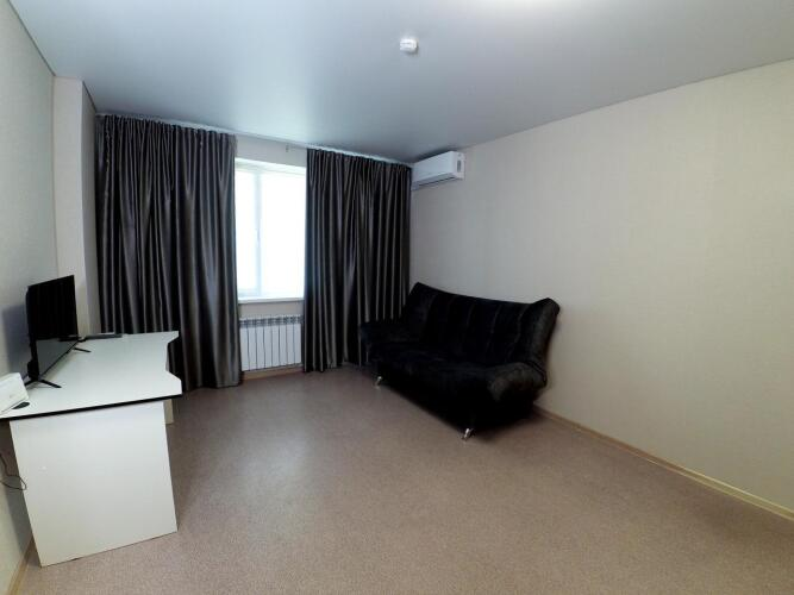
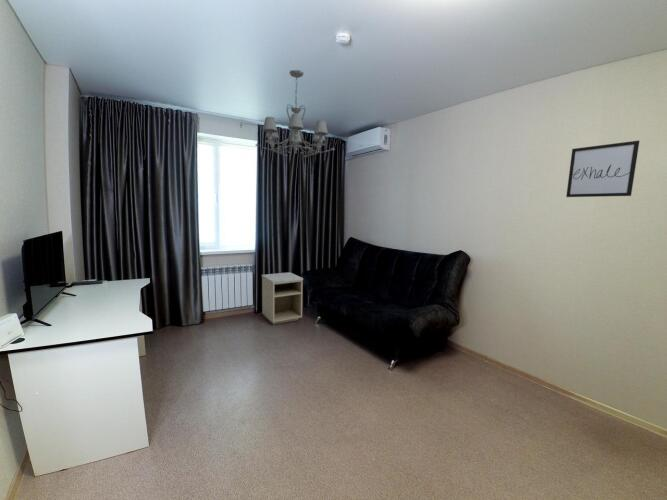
+ wall art [565,140,640,198]
+ nightstand [261,271,304,325]
+ chandelier [255,69,336,158]
